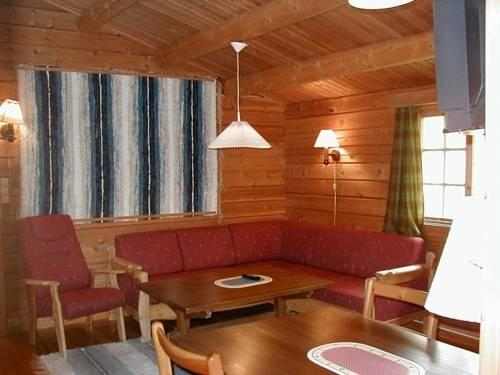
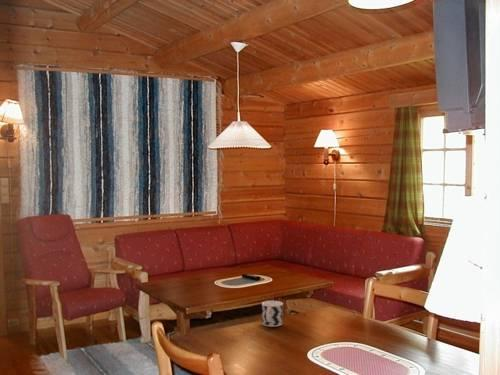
+ cup [261,300,284,328]
